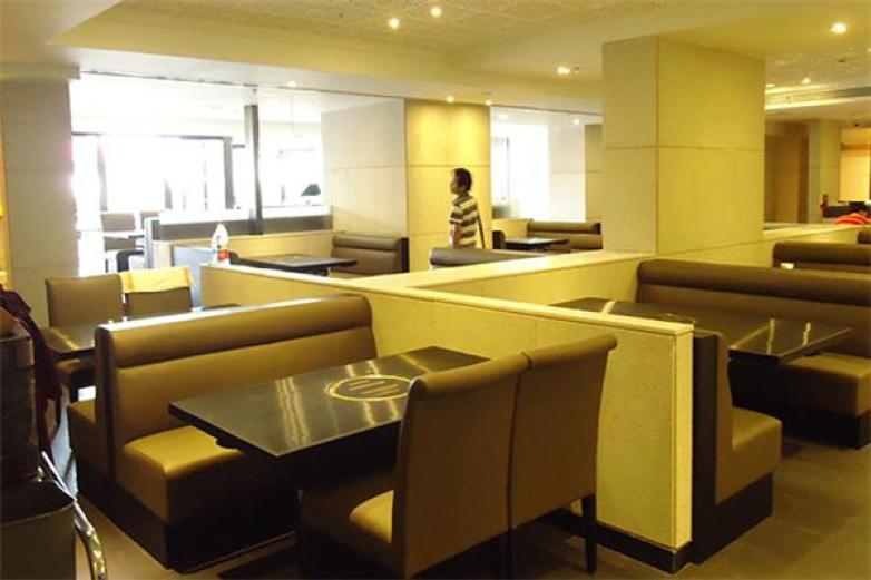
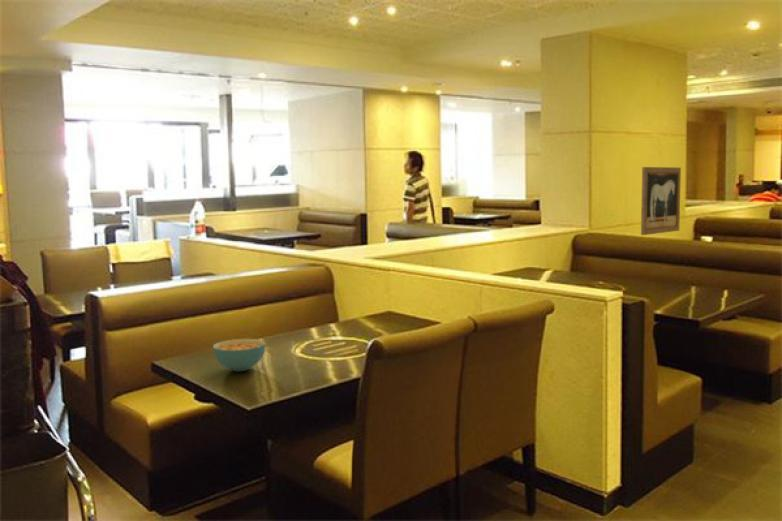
+ wall art [640,166,682,236]
+ cereal bowl [212,338,267,372]
